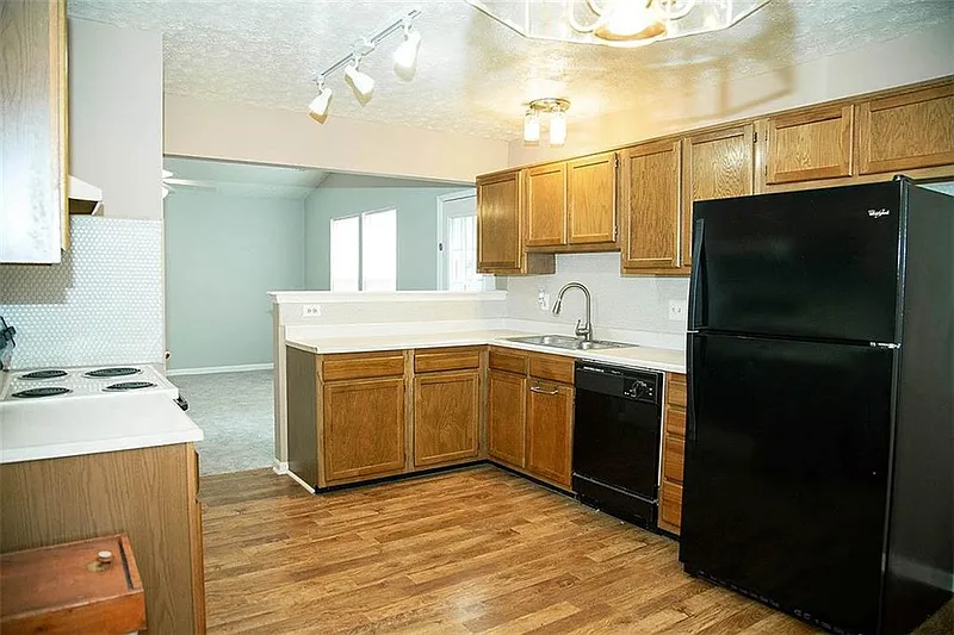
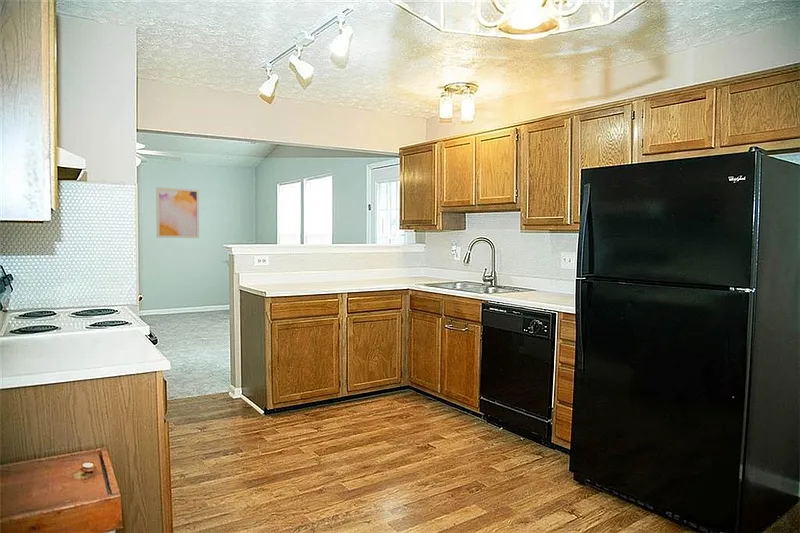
+ wall art [155,186,200,239]
